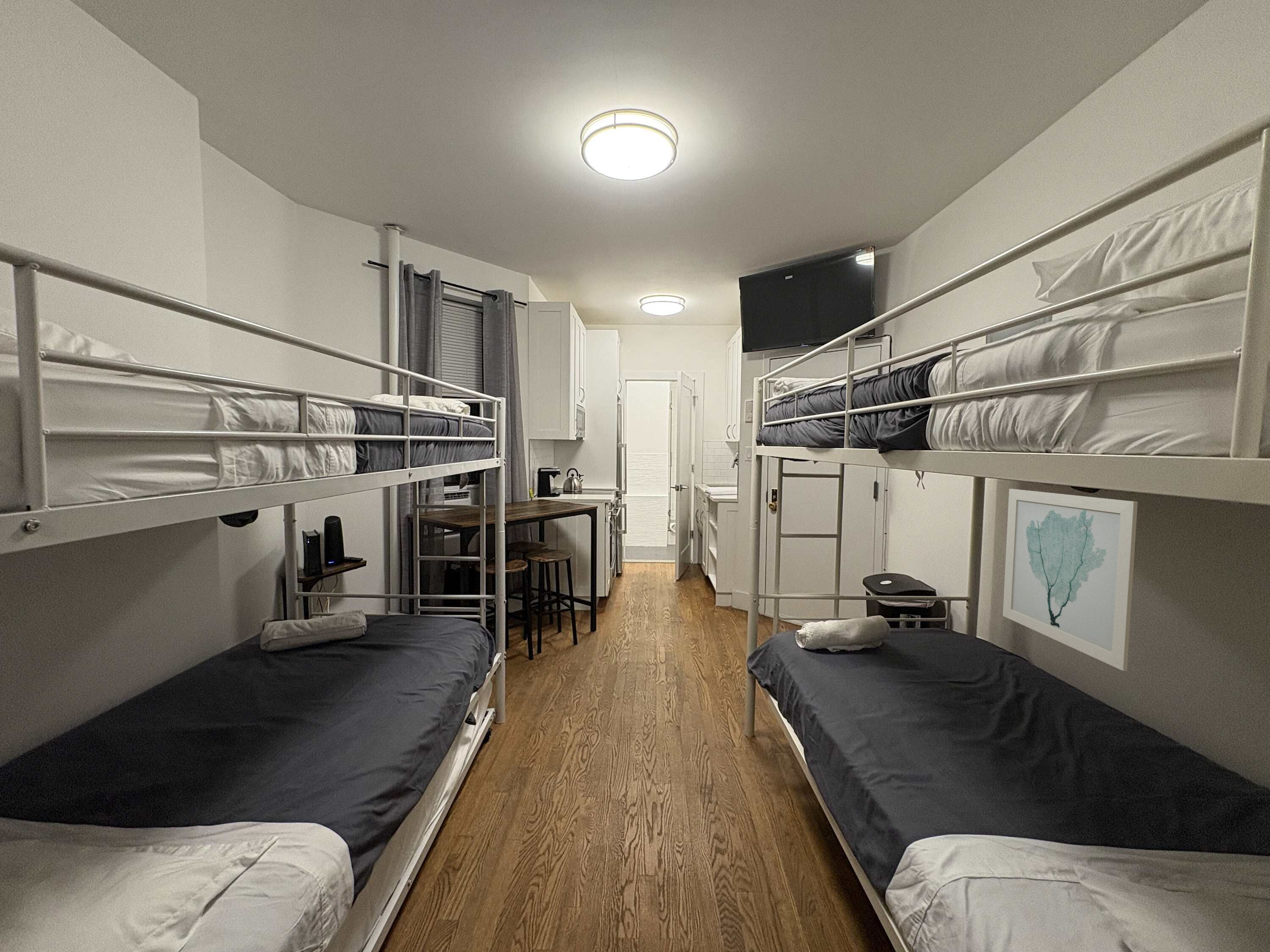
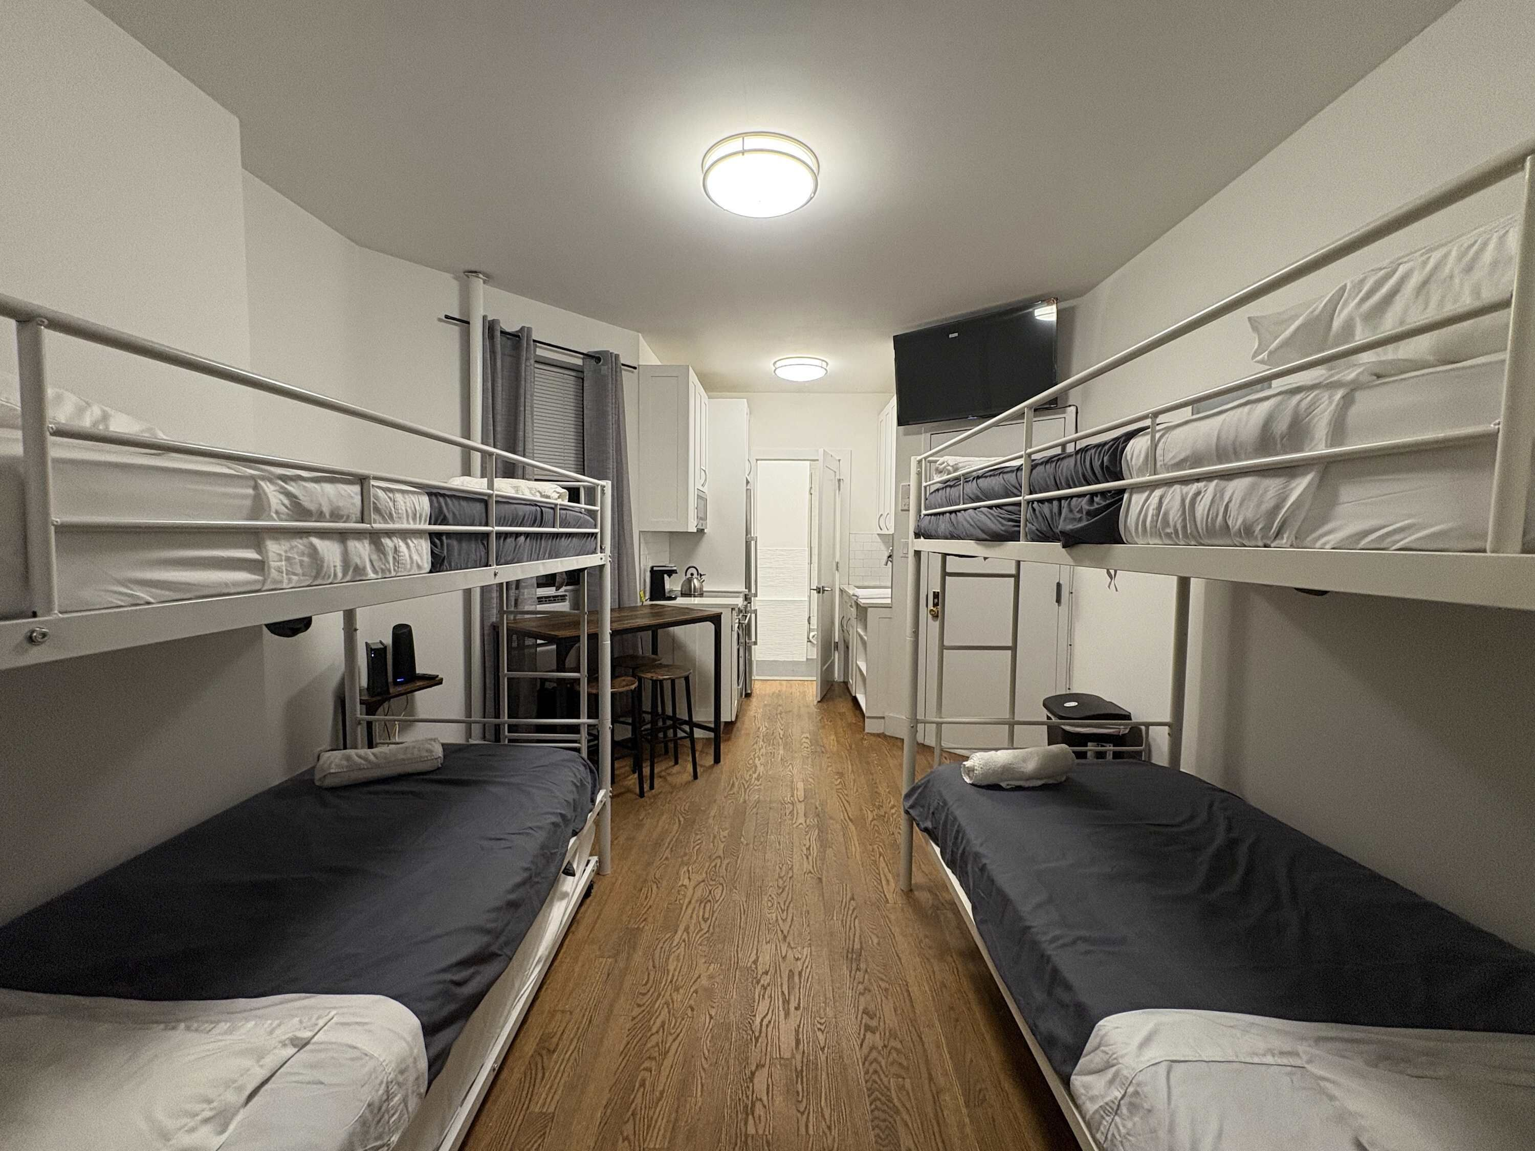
- wall art [1002,488,1138,671]
